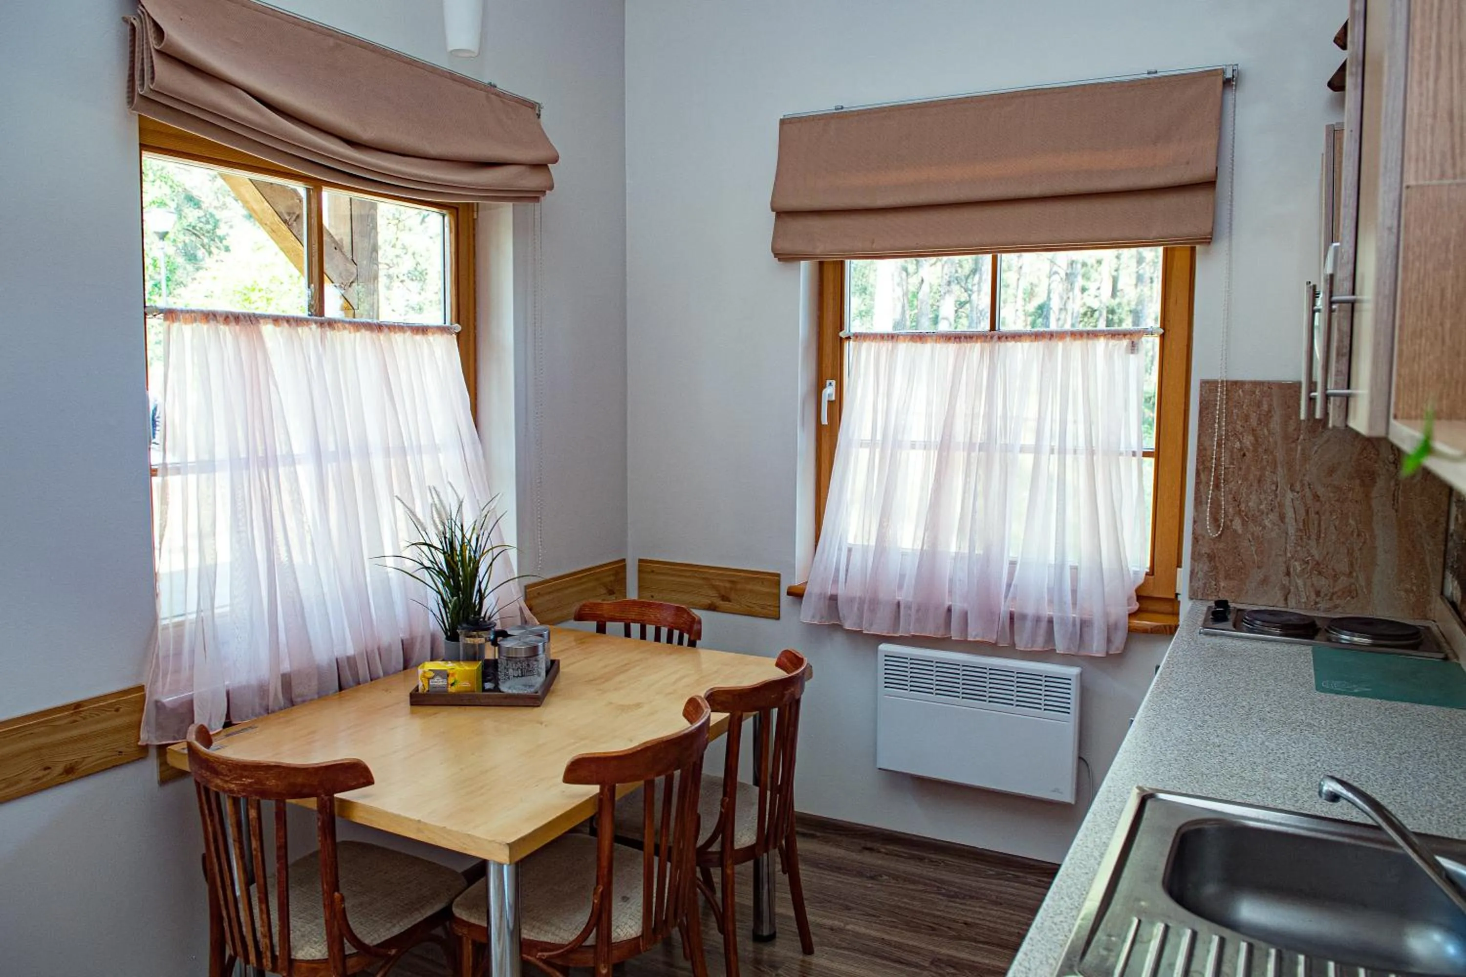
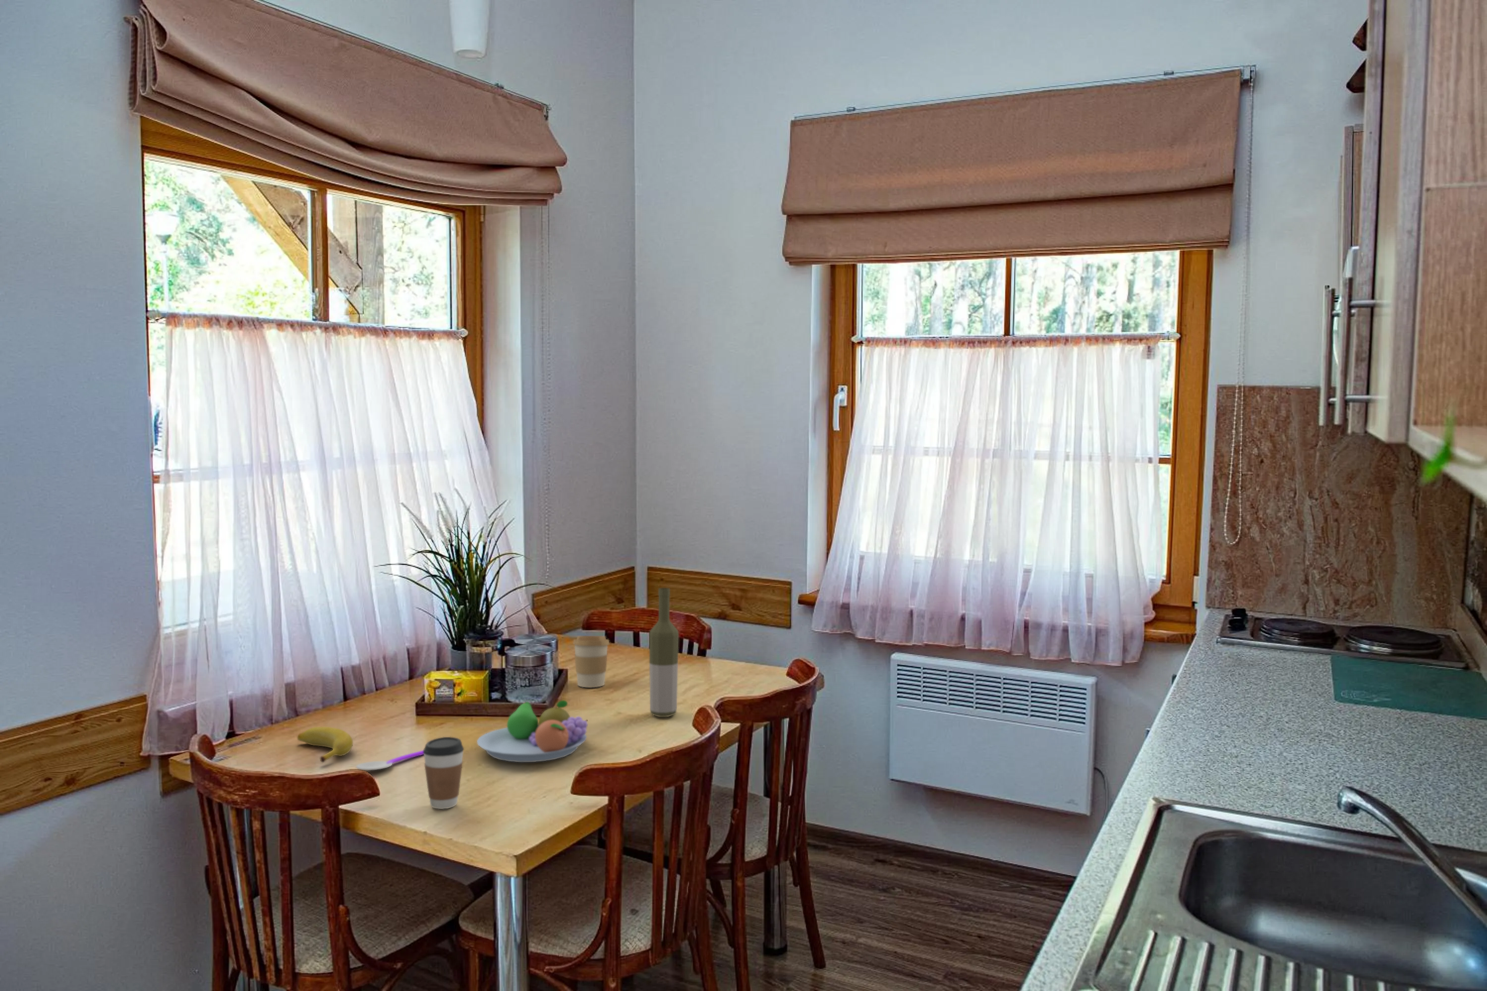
+ spoon [355,750,424,771]
+ fruit bowl [477,700,589,762]
+ bottle [648,587,679,718]
+ coffee cup [572,635,610,688]
+ coffee cup [423,737,465,810]
+ banana [297,727,353,763]
